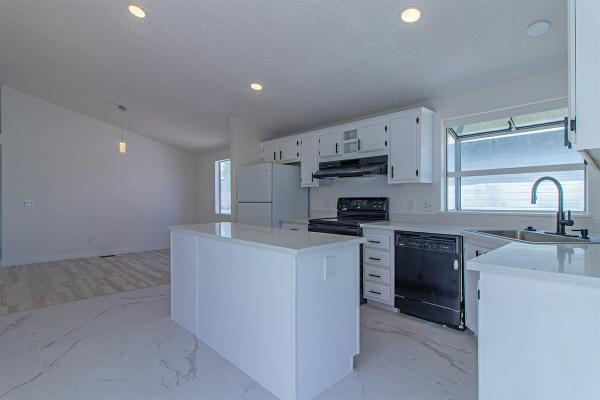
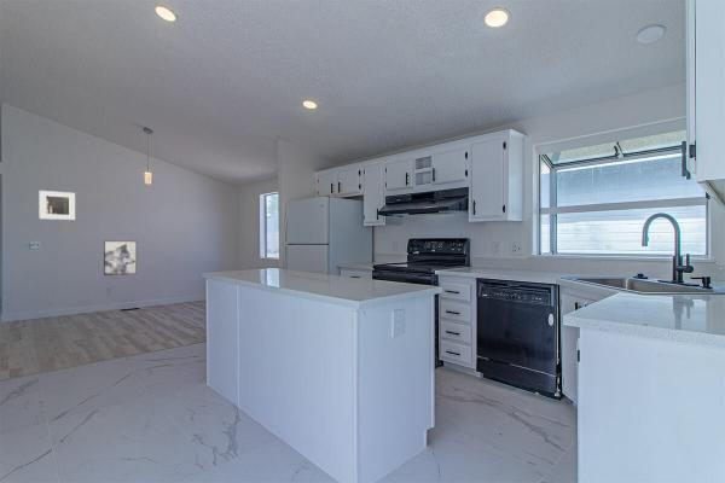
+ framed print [39,190,76,221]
+ wall art [103,240,138,277]
